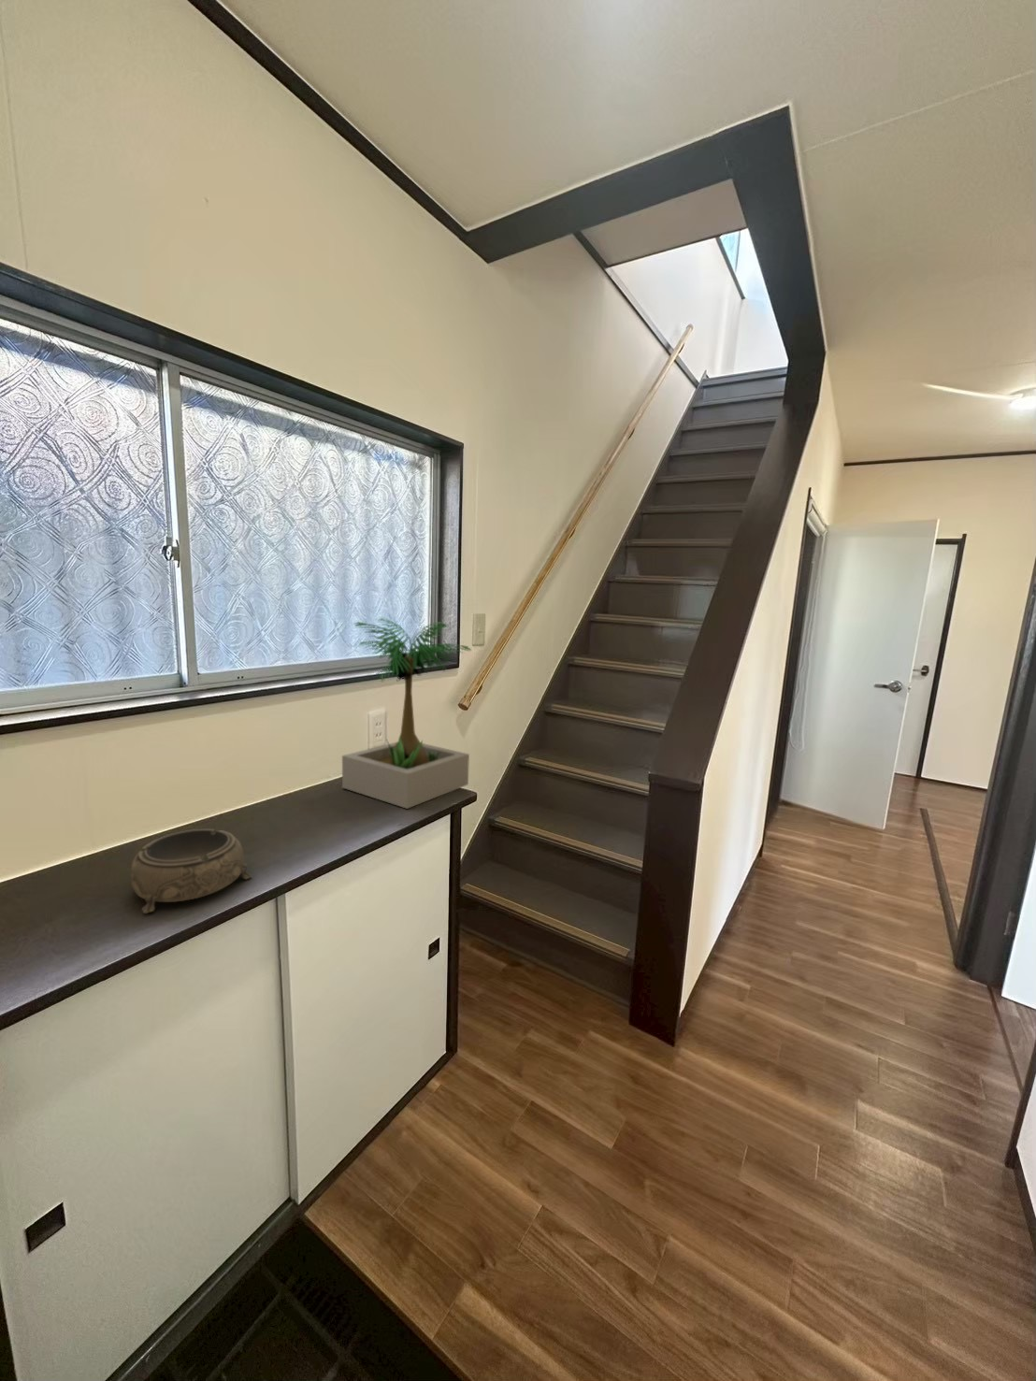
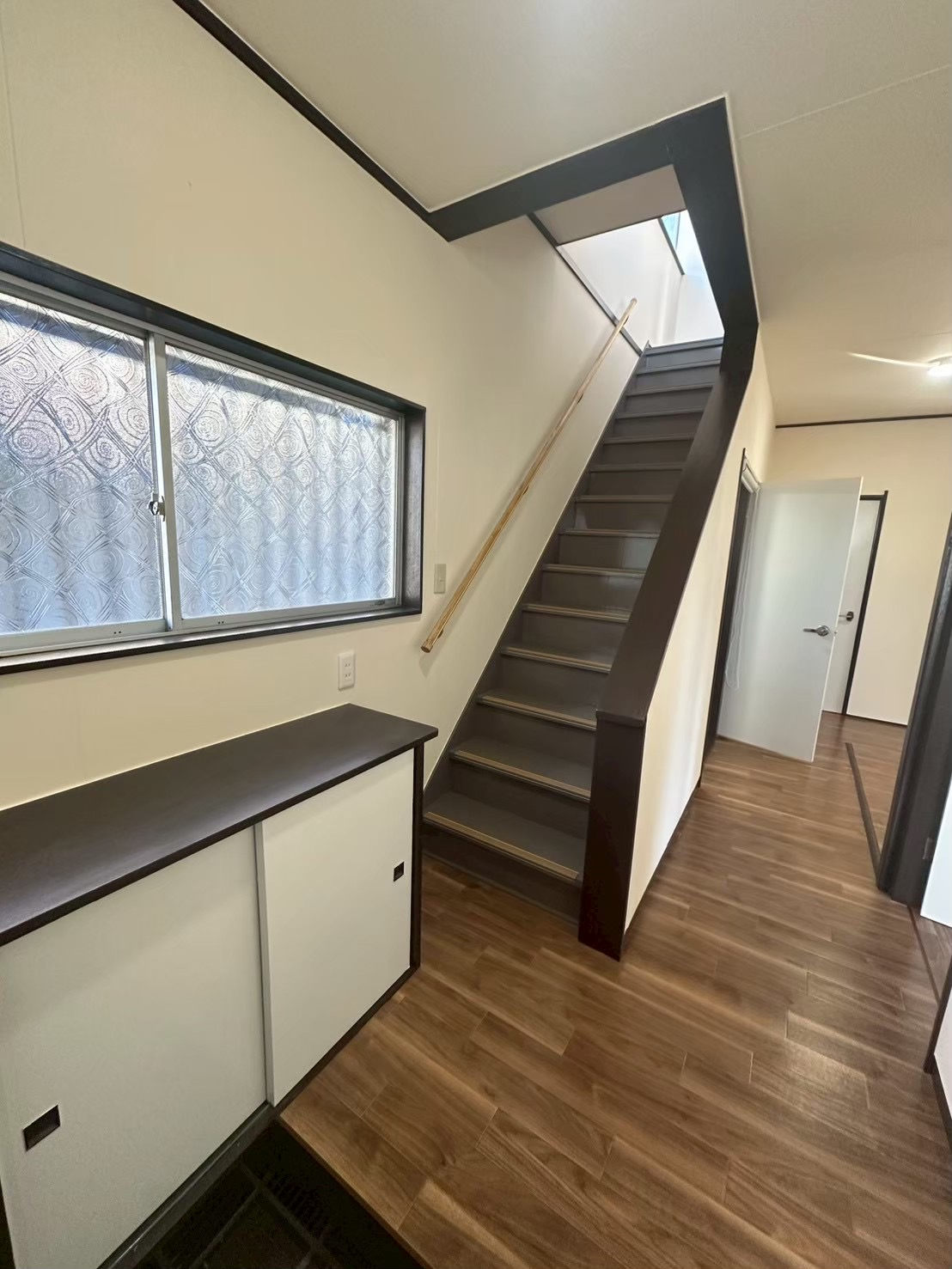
- decorative bowl [130,828,252,914]
- potted plant [342,617,472,810]
